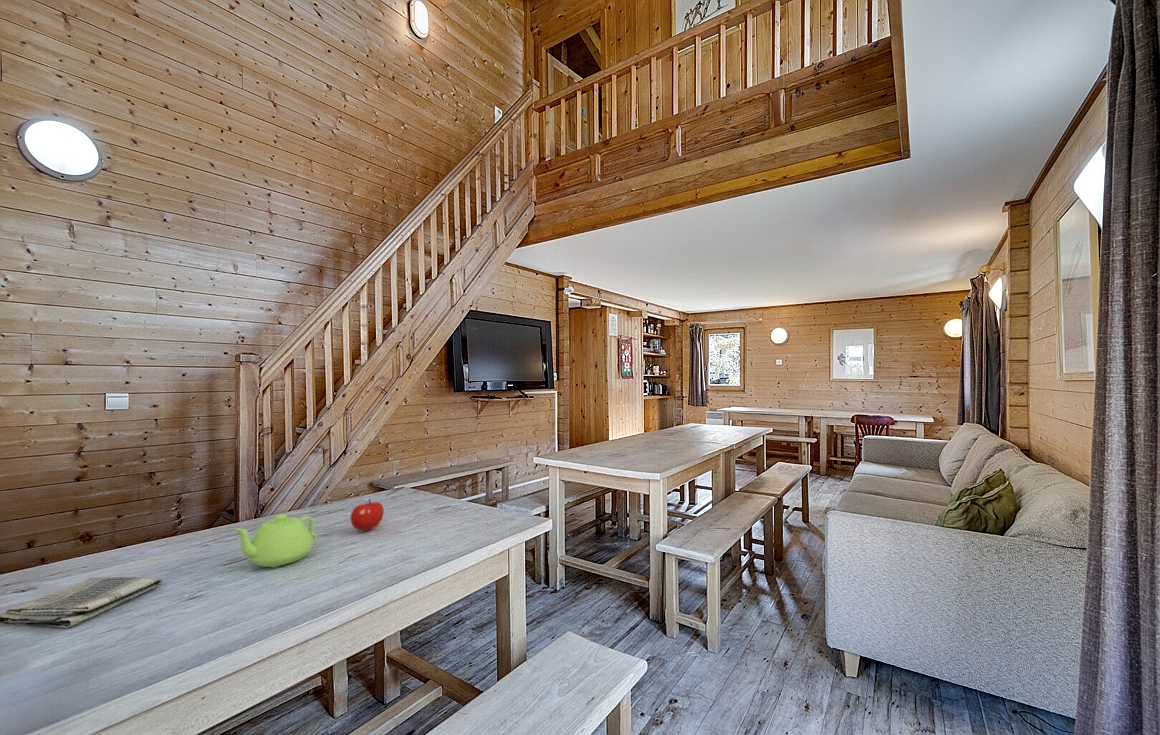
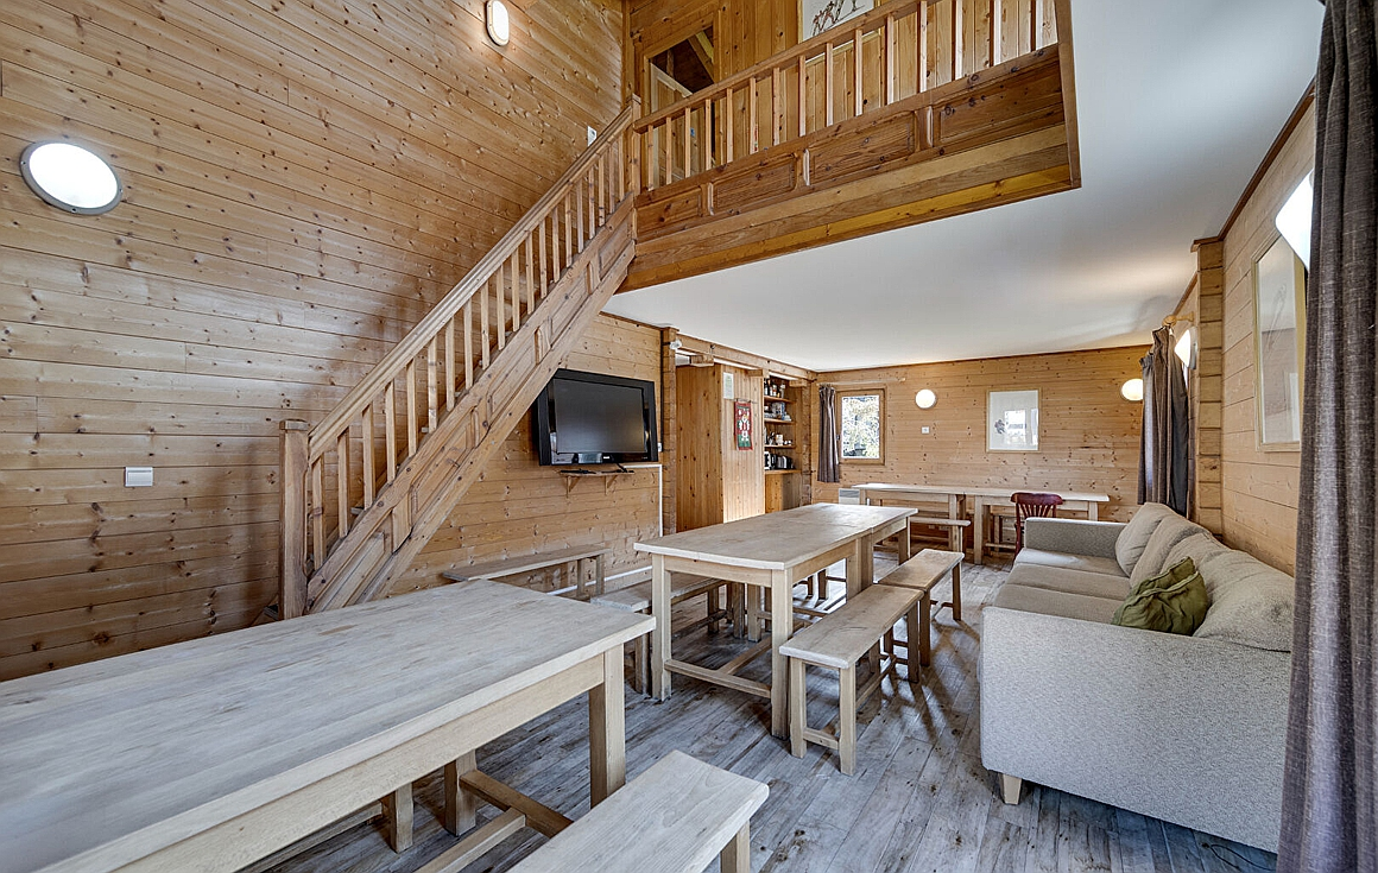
- fruit [350,498,385,532]
- teapot [232,513,317,569]
- dish towel [0,576,164,629]
